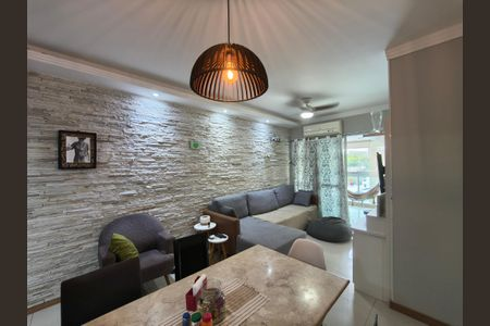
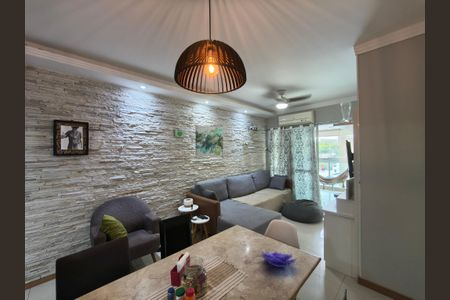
+ wall art [194,124,224,157]
+ decorative bowl [260,250,298,268]
